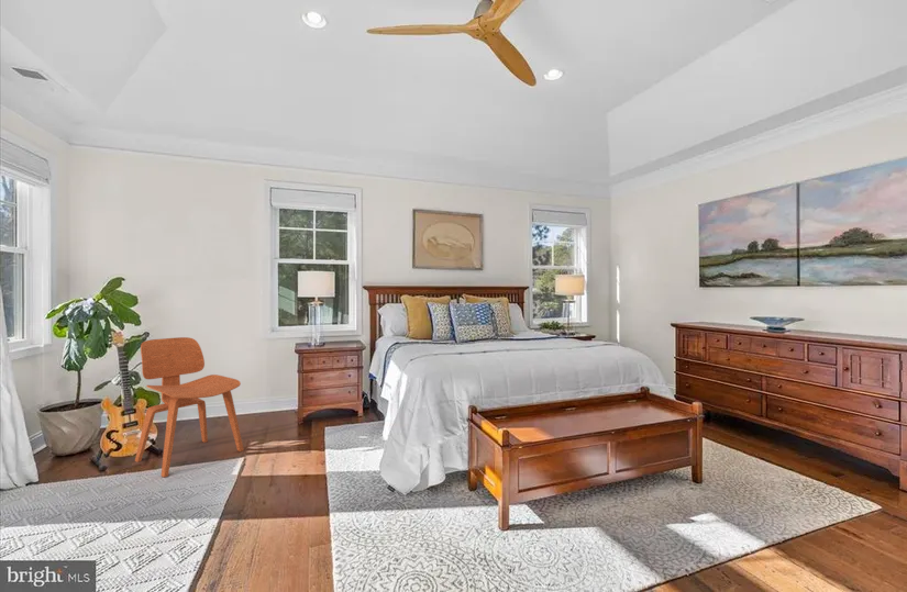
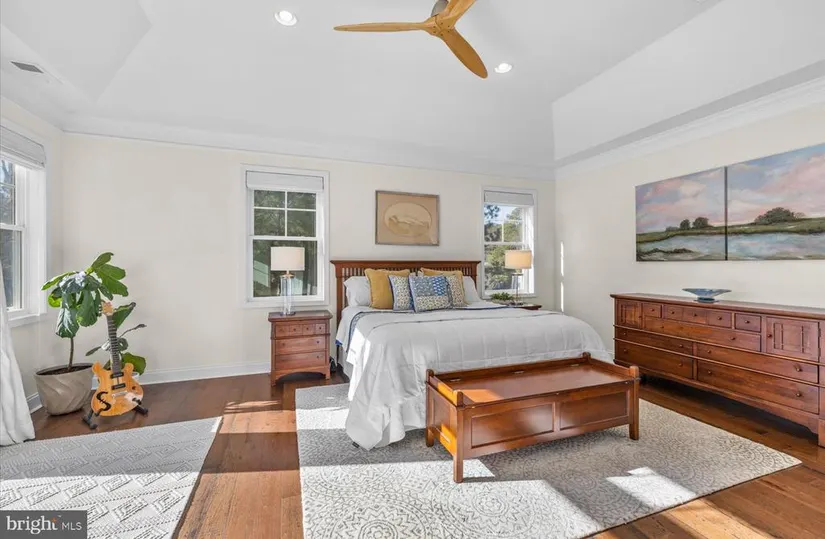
- chair [134,336,245,478]
